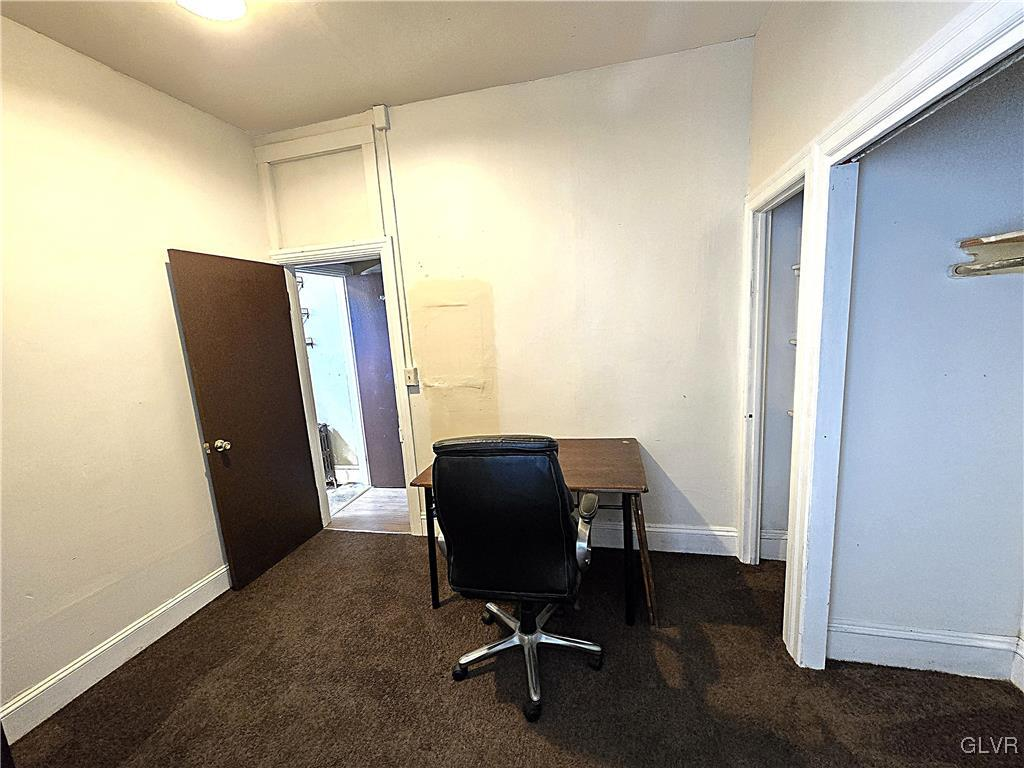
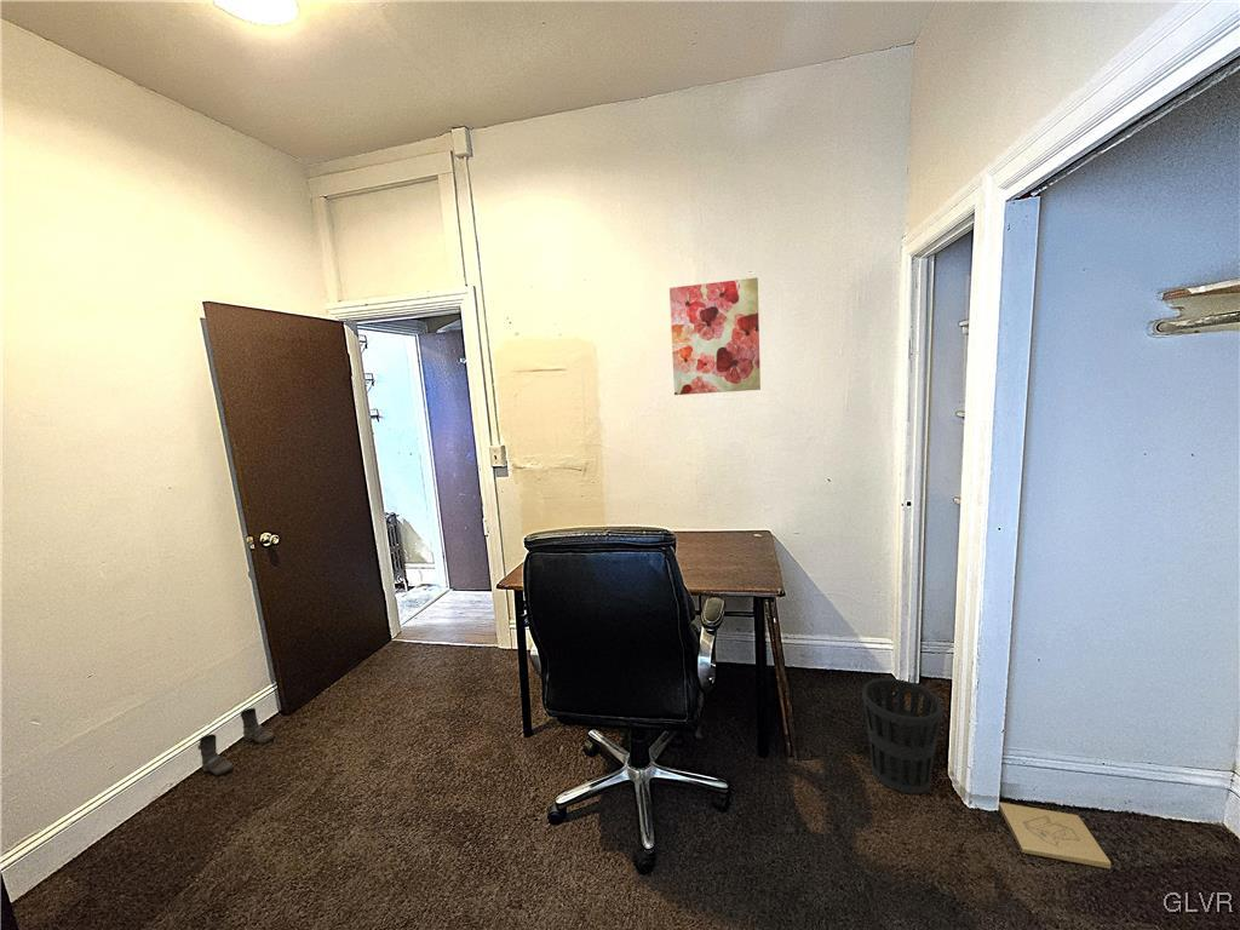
+ boots [196,707,276,776]
+ box [998,802,1112,871]
+ wastebasket [861,677,945,796]
+ wall art [668,276,762,396]
